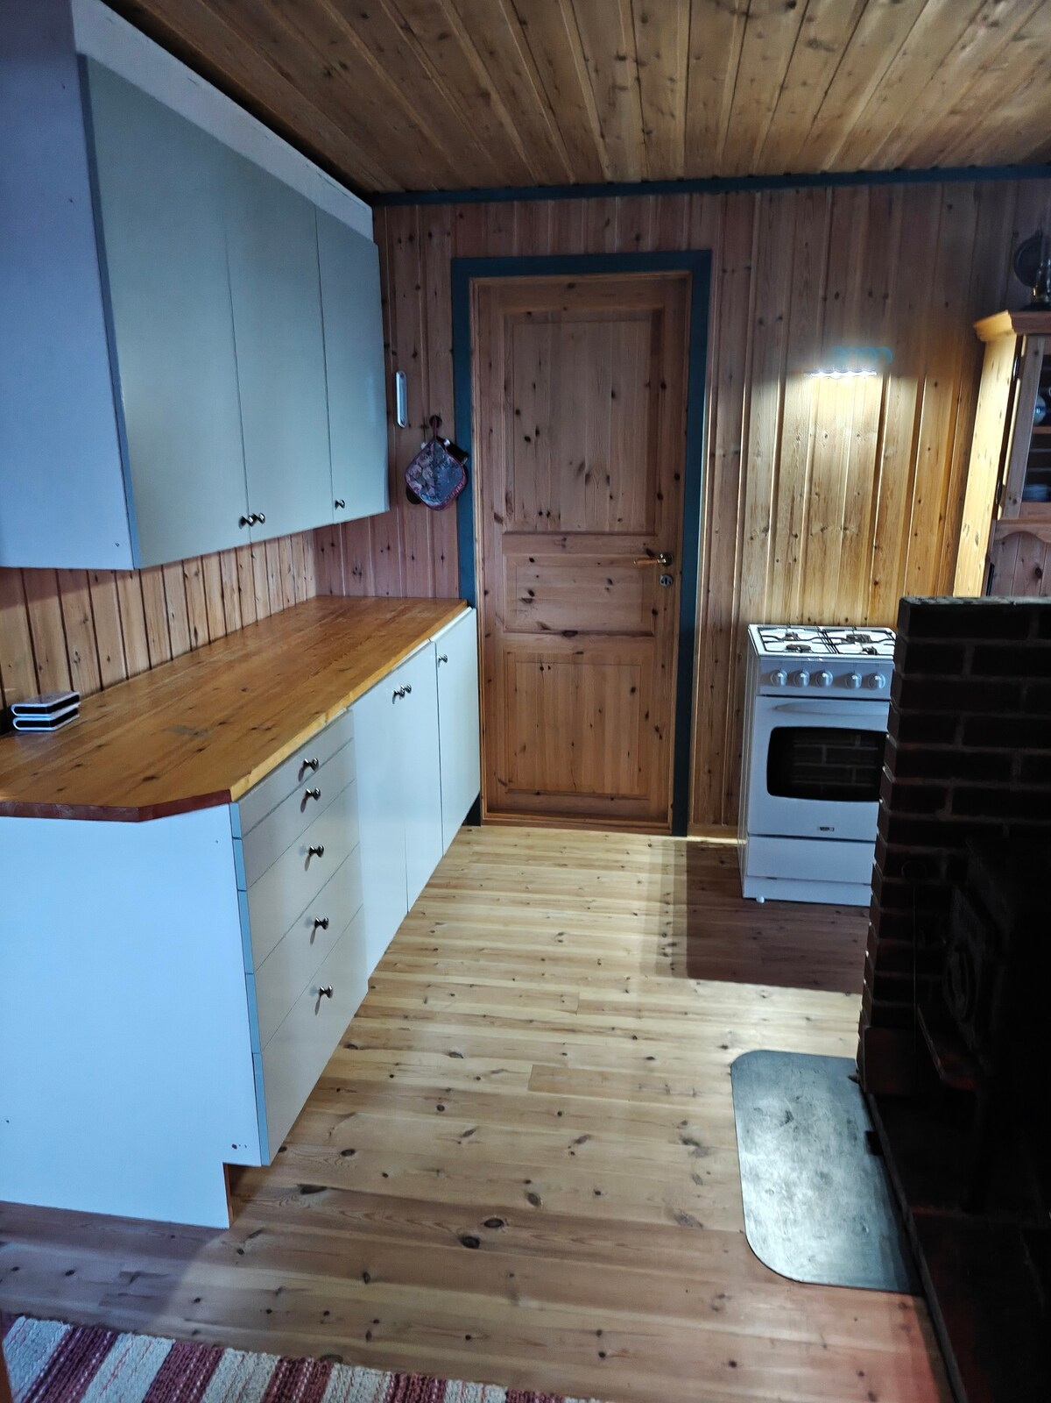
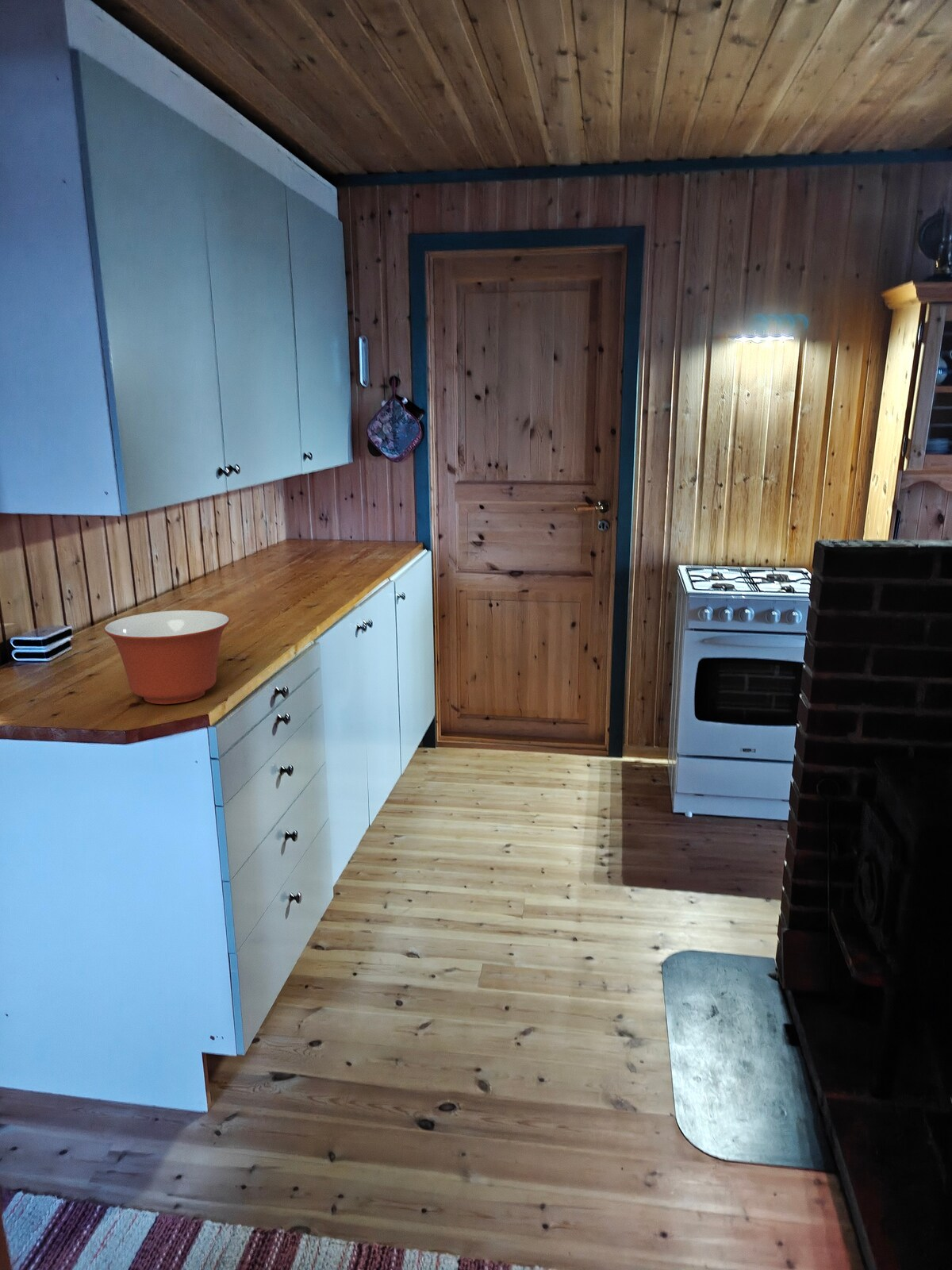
+ mixing bowl [103,610,231,705]
